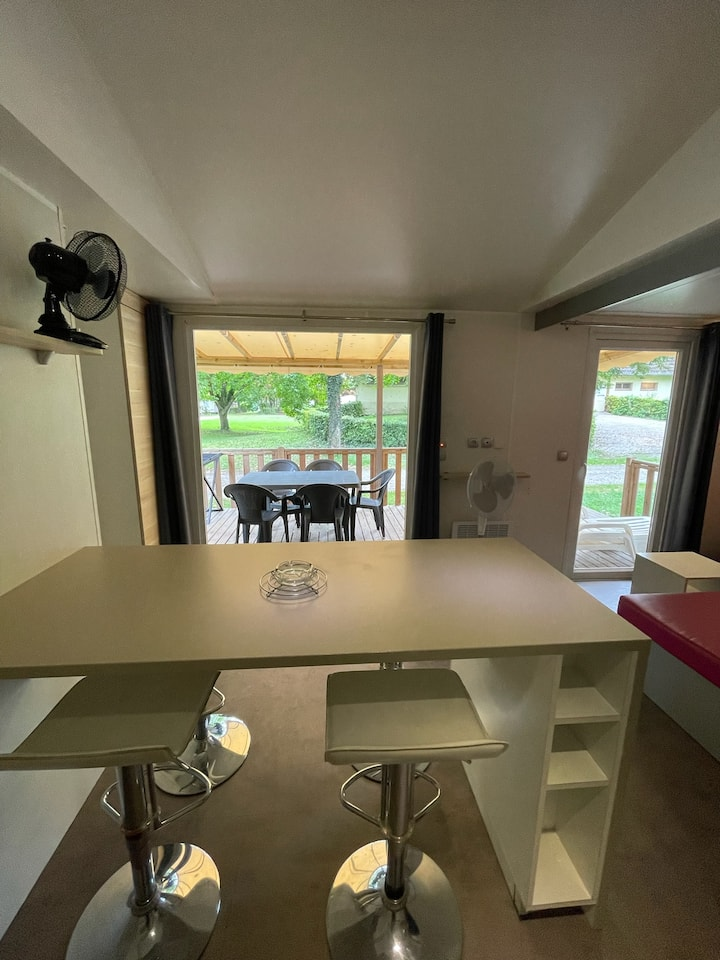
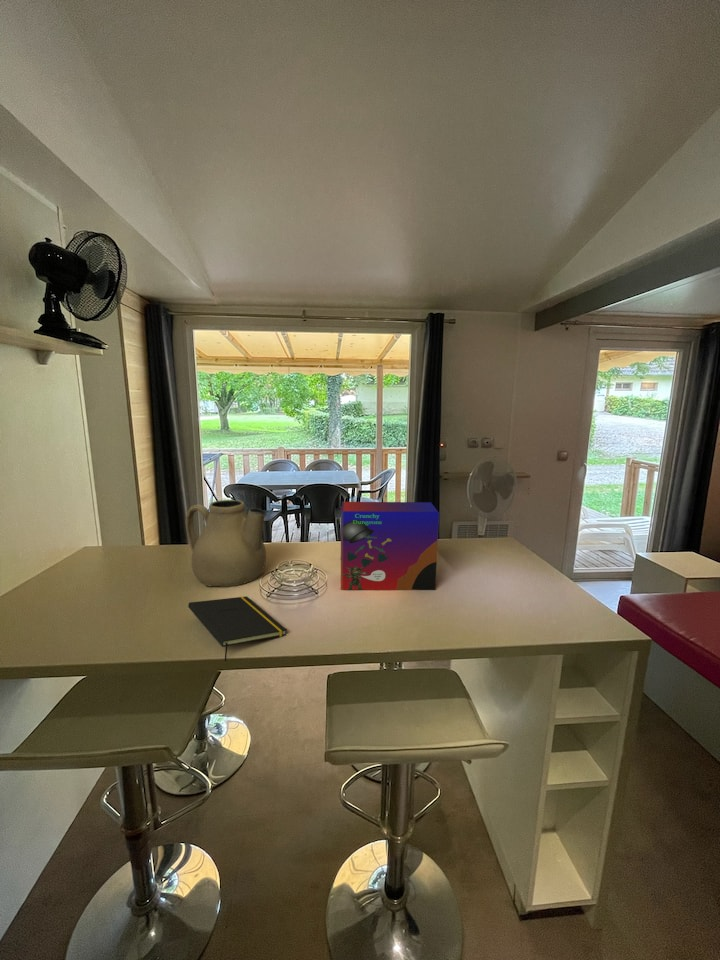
+ cereal box [340,501,440,591]
+ teapot [185,499,268,588]
+ notepad [187,595,288,662]
